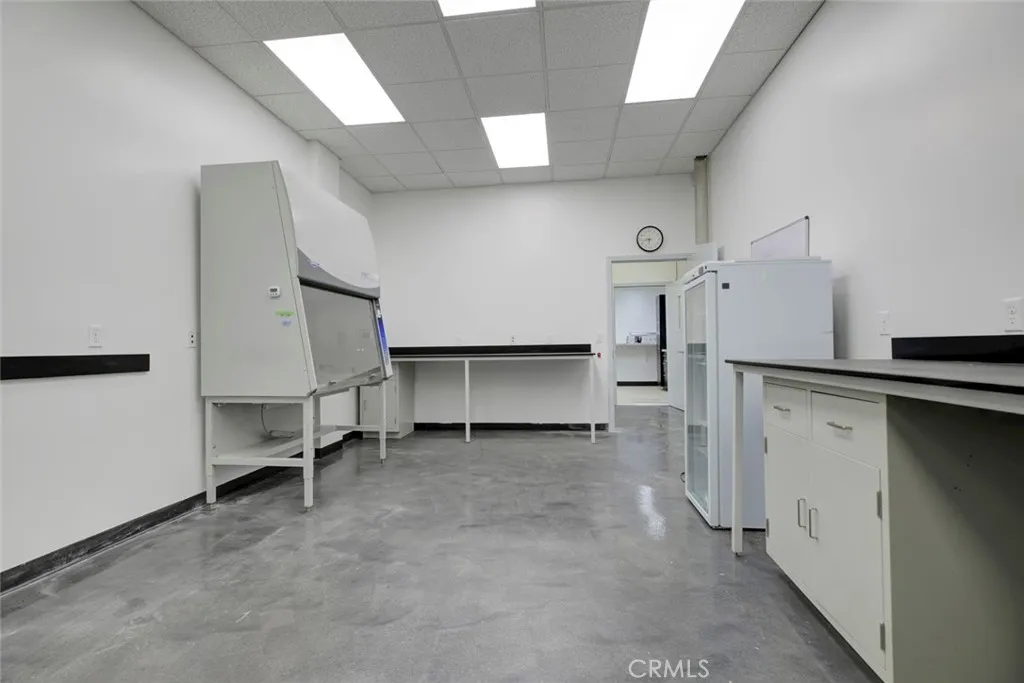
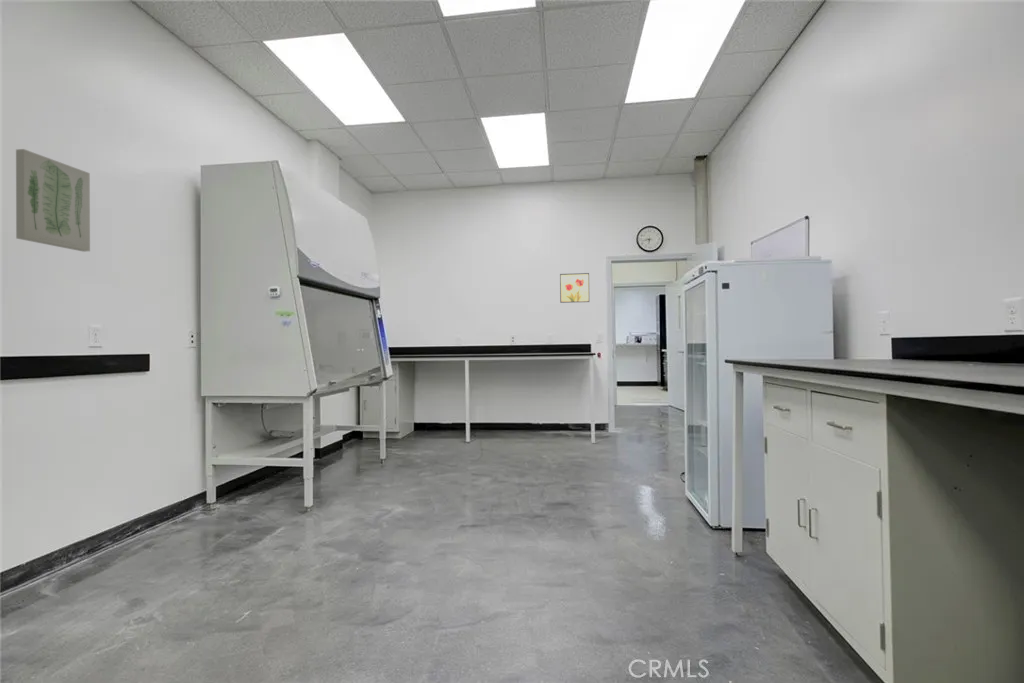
+ wall art [15,148,91,253]
+ wall art [559,272,590,304]
